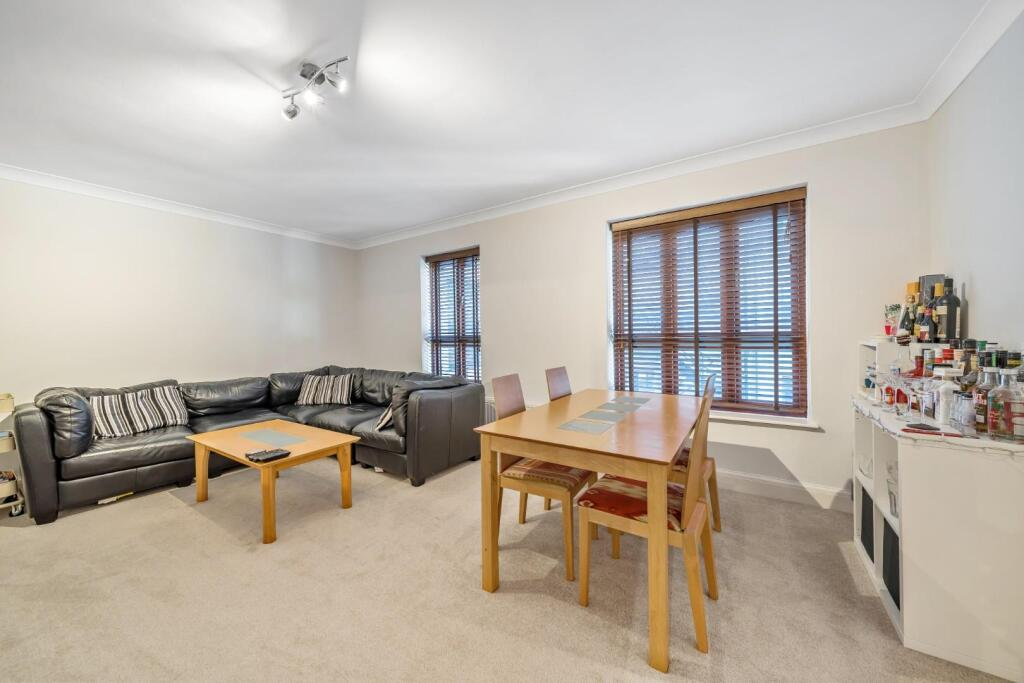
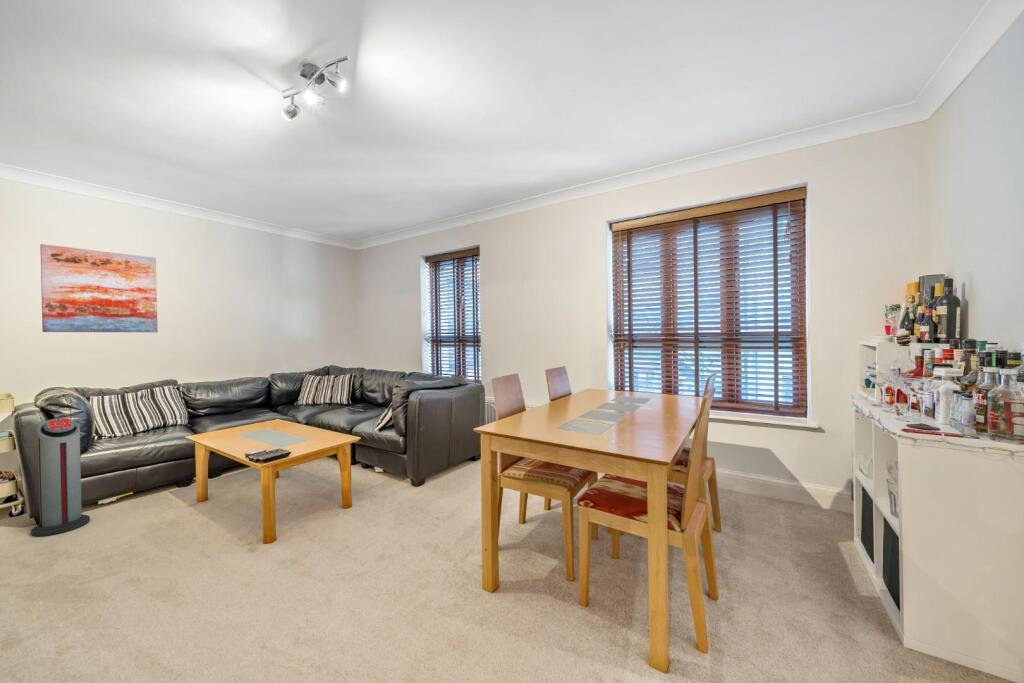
+ air purifier [30,417,91,537]
+ wall art [39,243,159,333]
